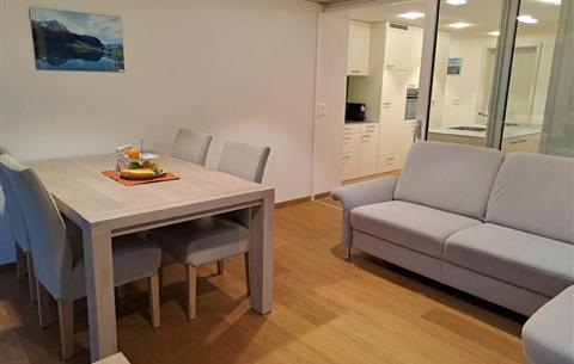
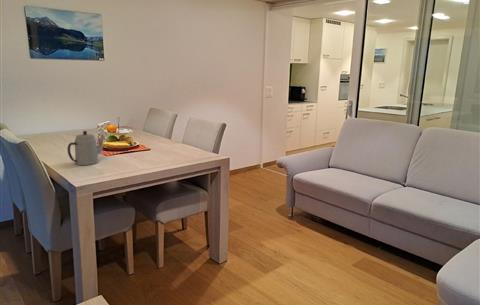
+ teapot [67,130,106,166]
